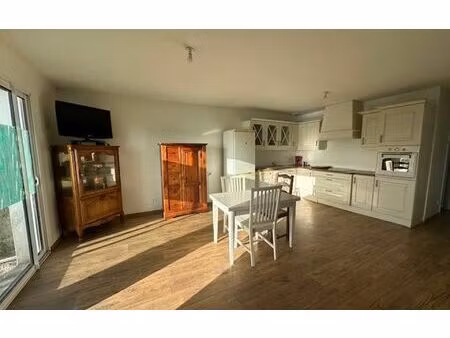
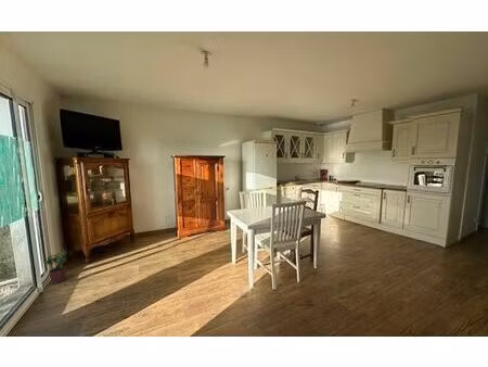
+ potted plant [43,250,69,284]
